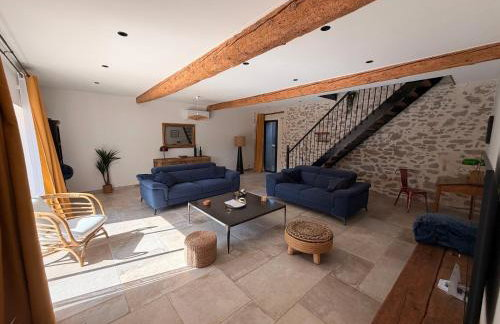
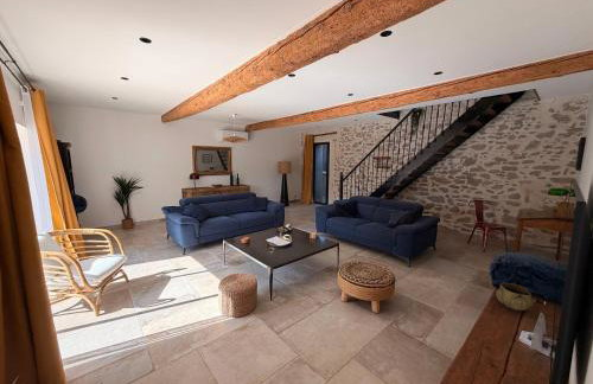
+ decorative bowl [495,282,535,312]
